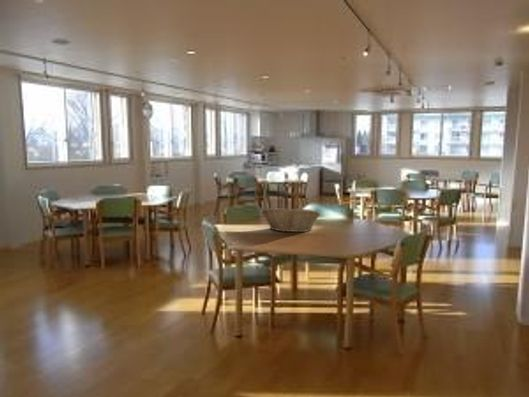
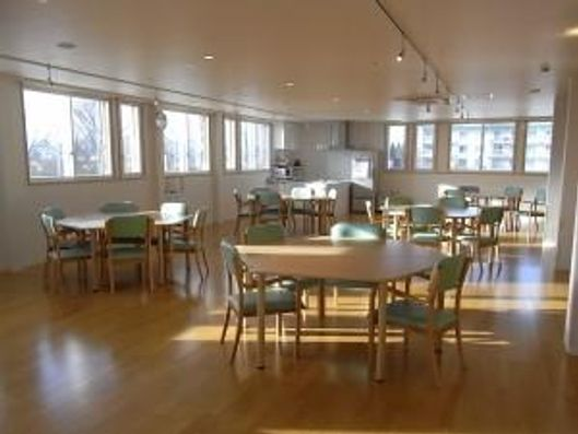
- fruit basket [261,207,321,233]
